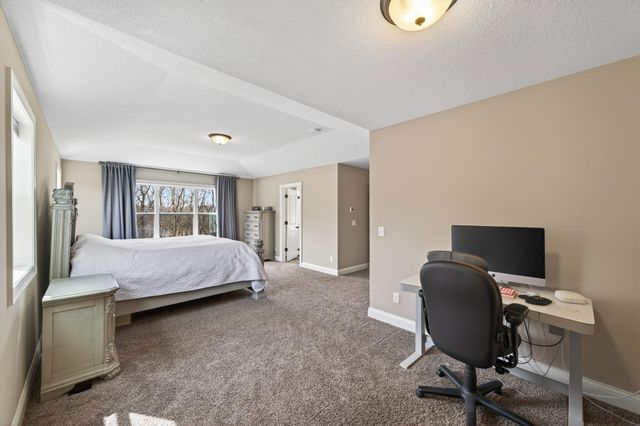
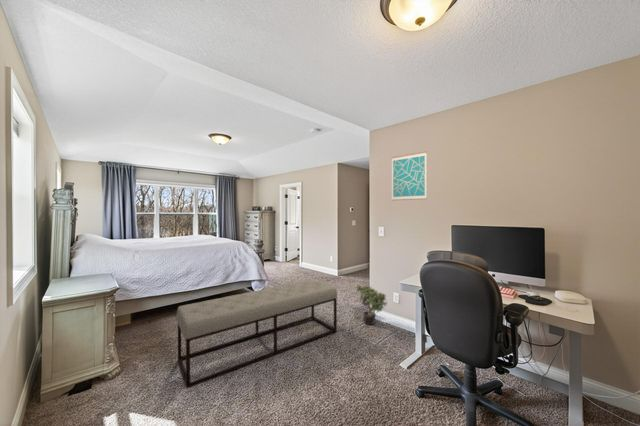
+ bench [175,279,338,389]
+ potted plant [356,284,388,326]
+ wall art [391,151,428,201]
